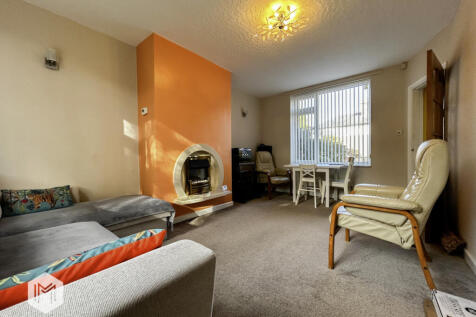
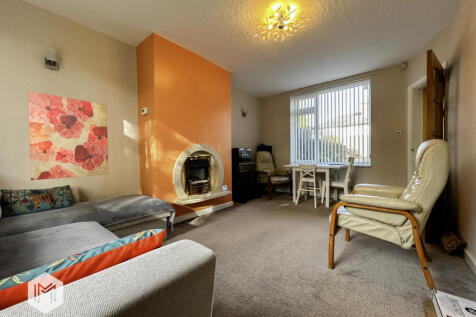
+ wall art [27,90,109,181]
